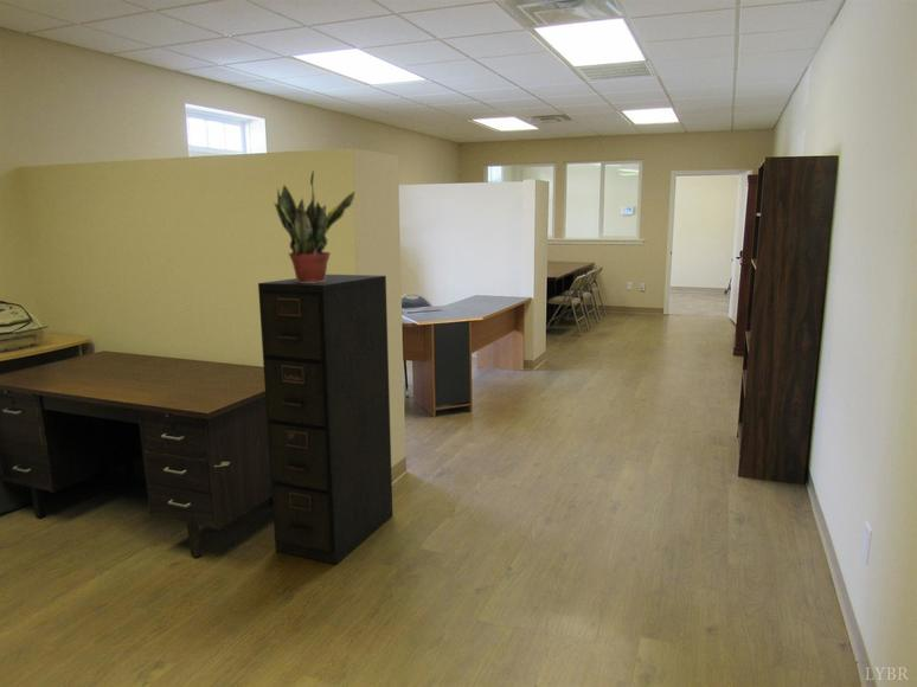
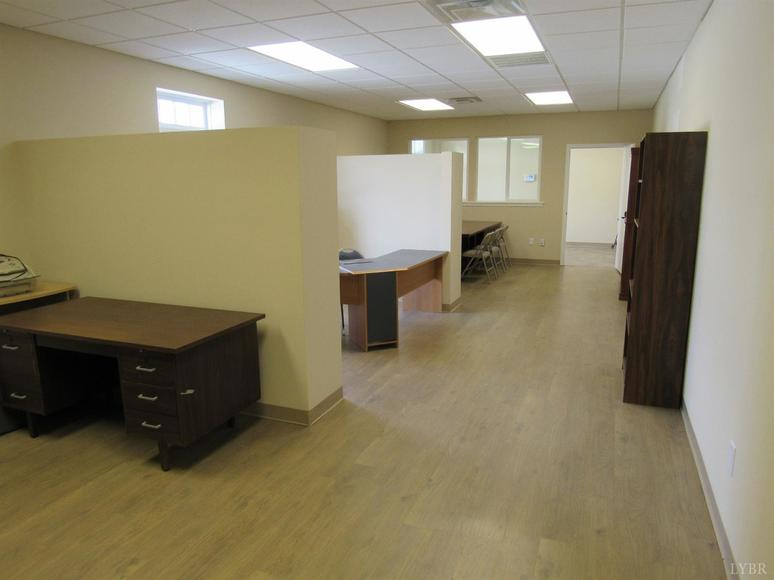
- potted plant [272,169,357,283]
- filing cabinet [257,274,393,566]
